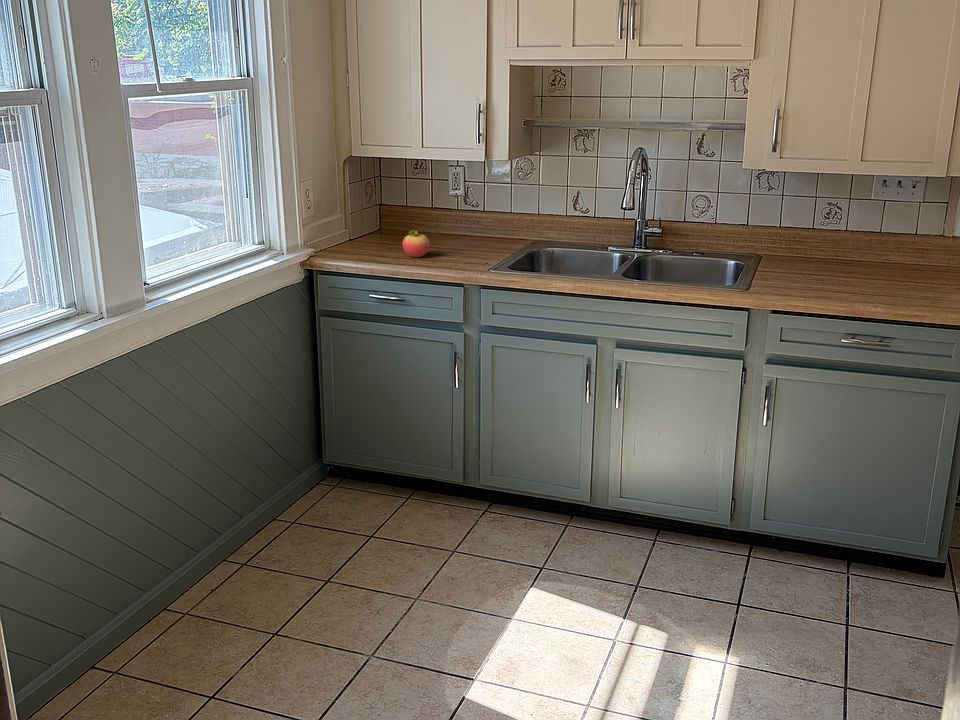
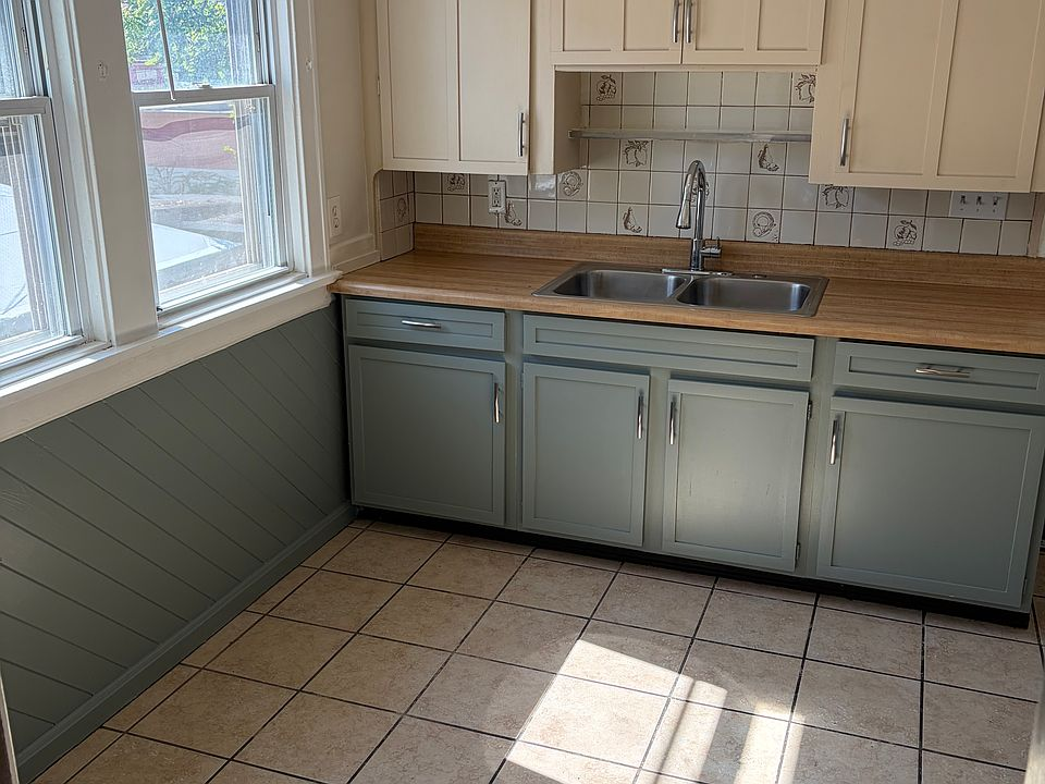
- fruit [402,229,431,258]
